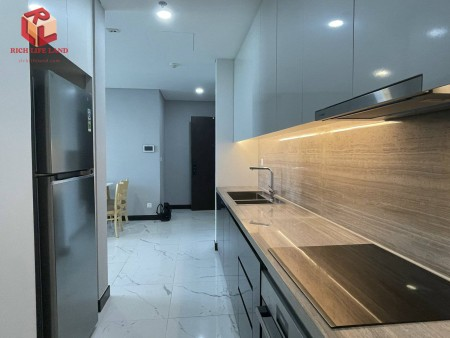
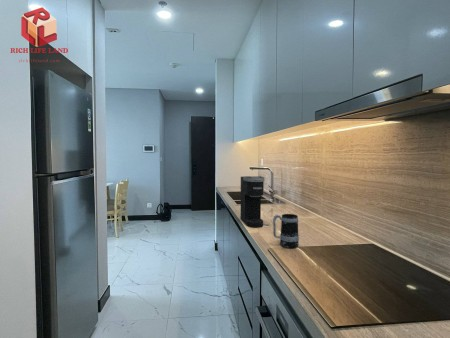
+ mug [272,213,300,249]
+ coffee maker [240,175,265,228]
